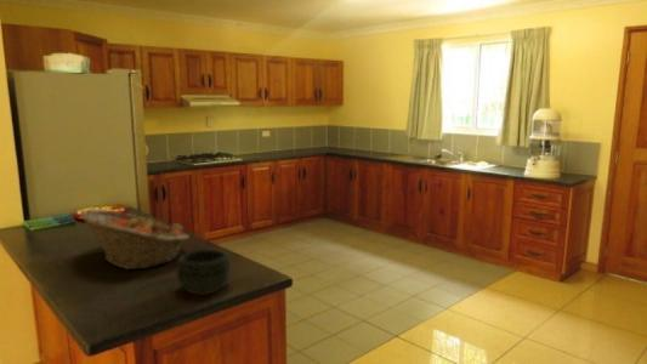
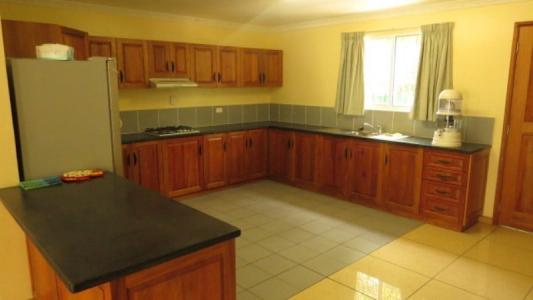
- fruit basket [79,209,191,271]
- bowl [176,249,231,296]
